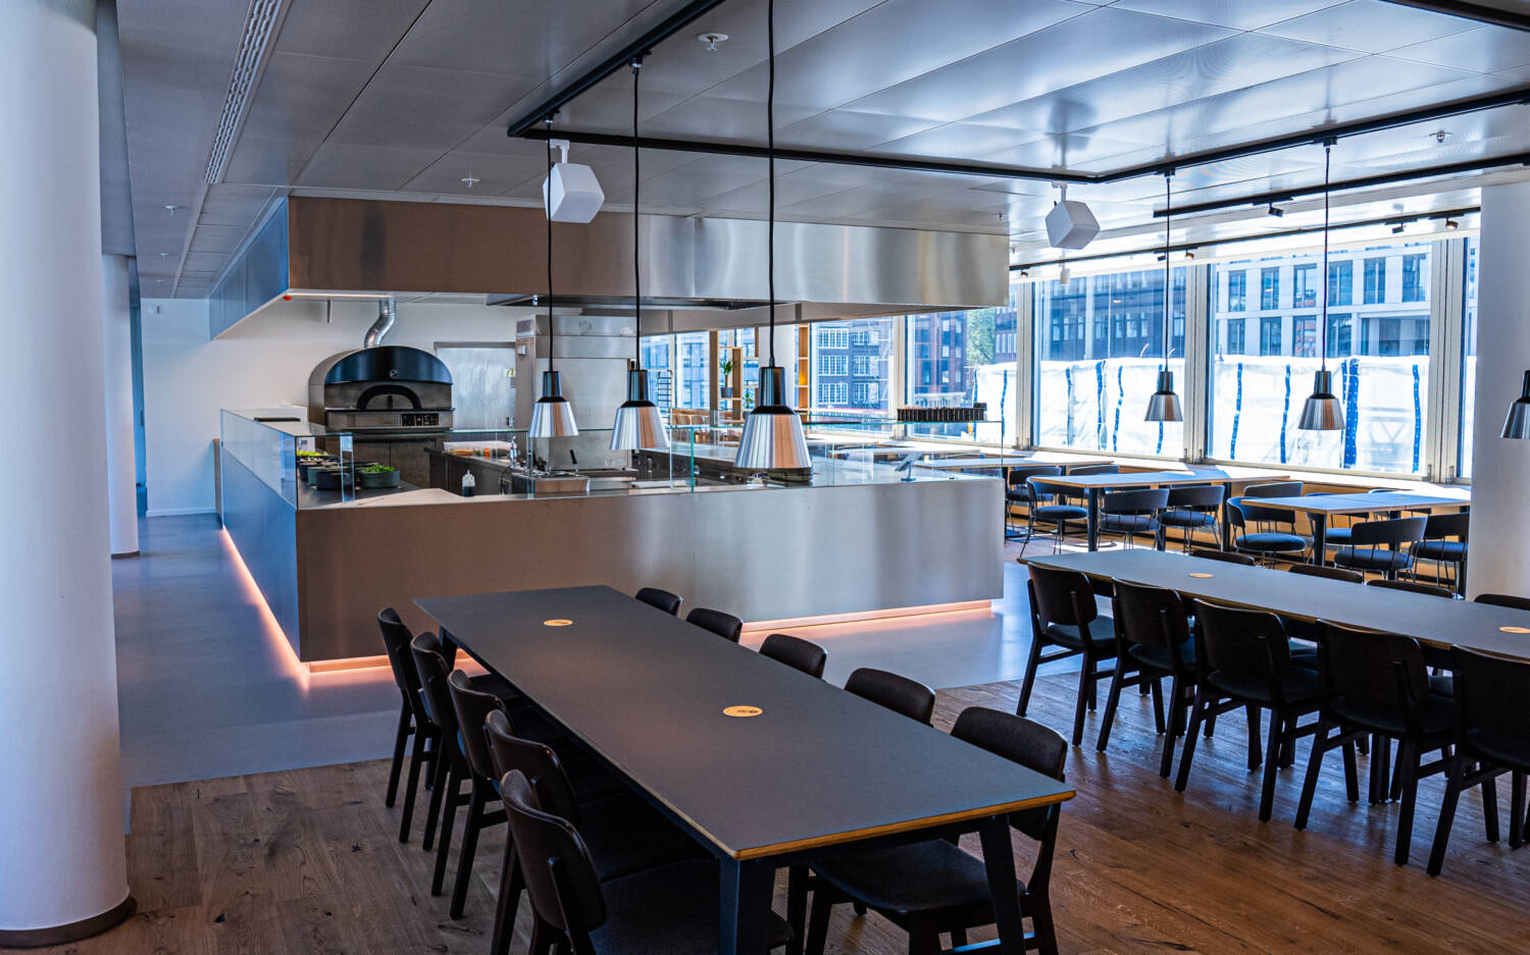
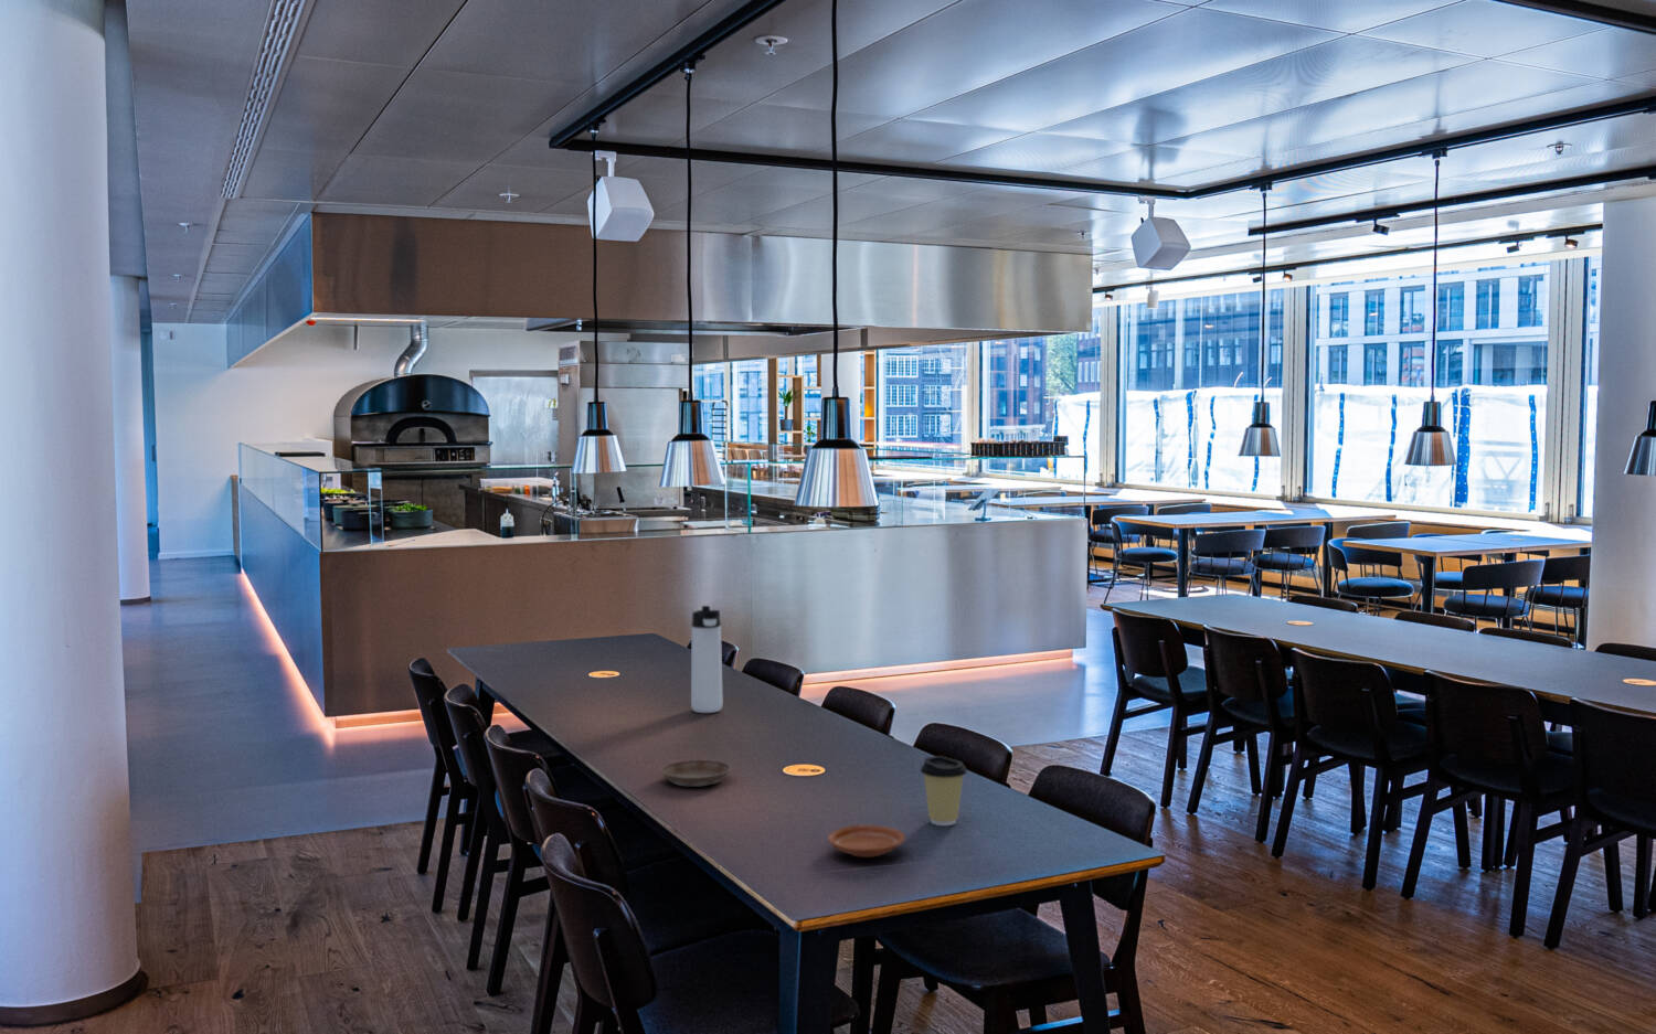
+ saucer [660,759,731,787]
+ coffee cup [920,755,969,827]
+ plate [827,824,907,859]
+ thermos bottle [690,605,723,714]
